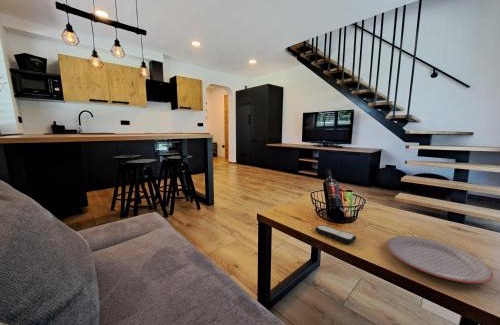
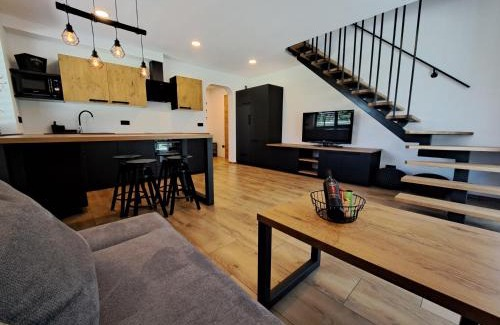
- remote control [315,224,357,245]
- plate [385,235,495,284]
